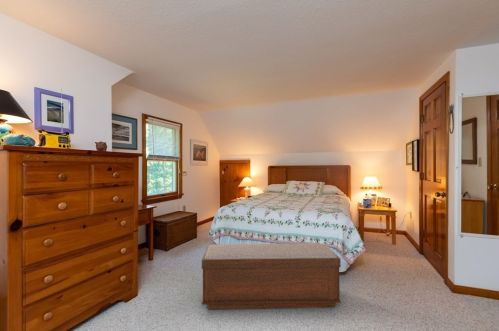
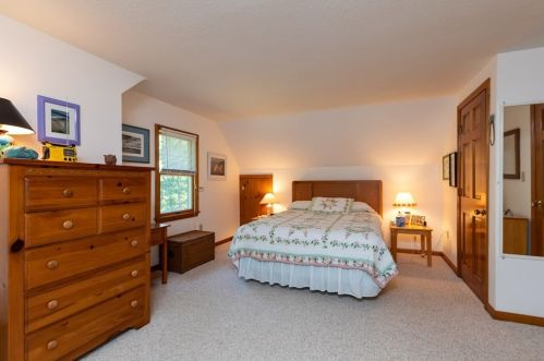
- bench [201,243,342,310]
